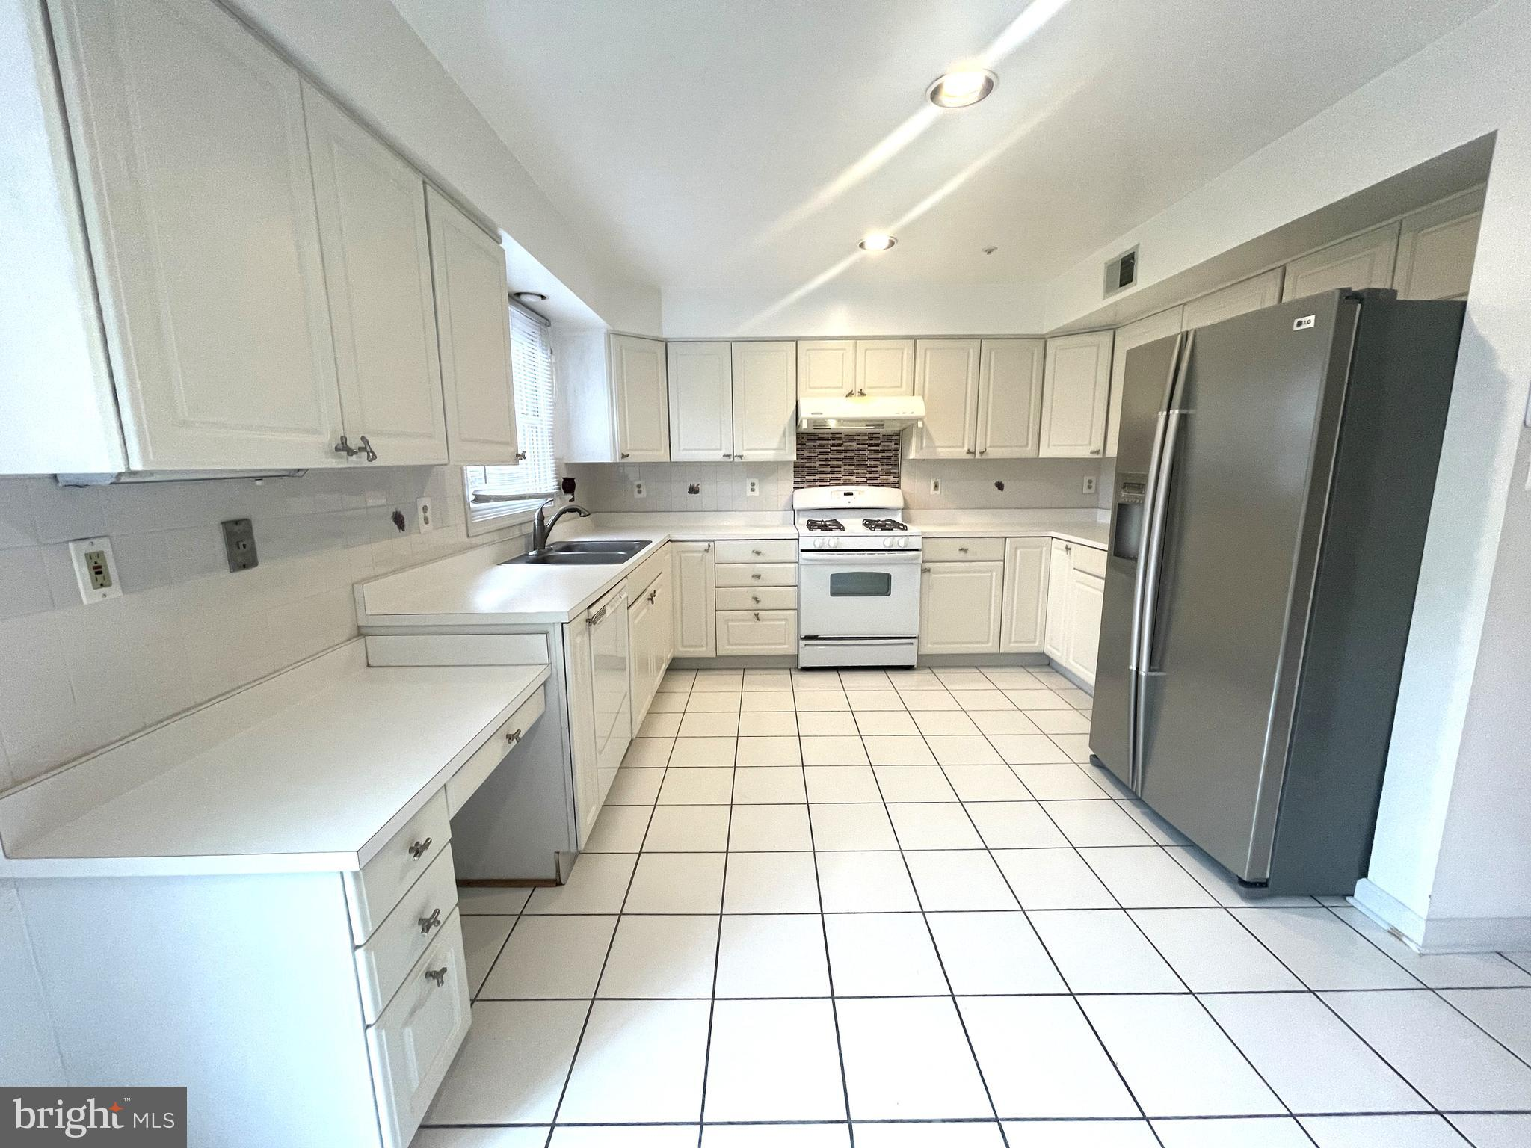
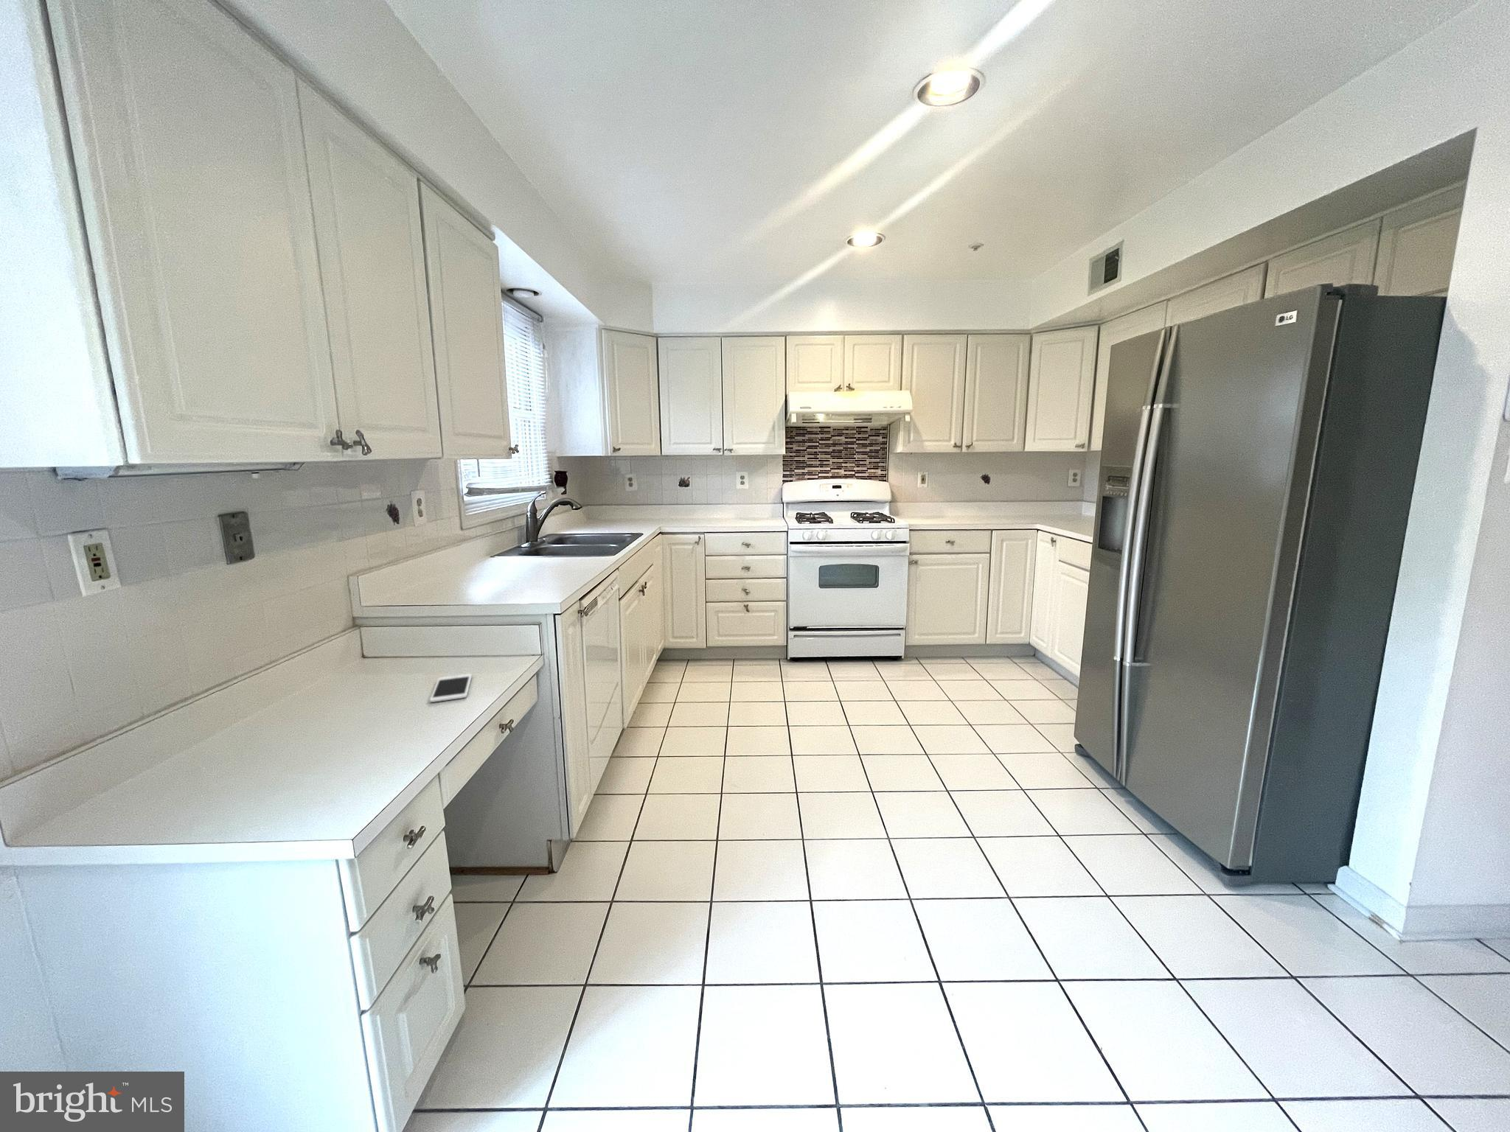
+ cell phone [429,673,472,703]
